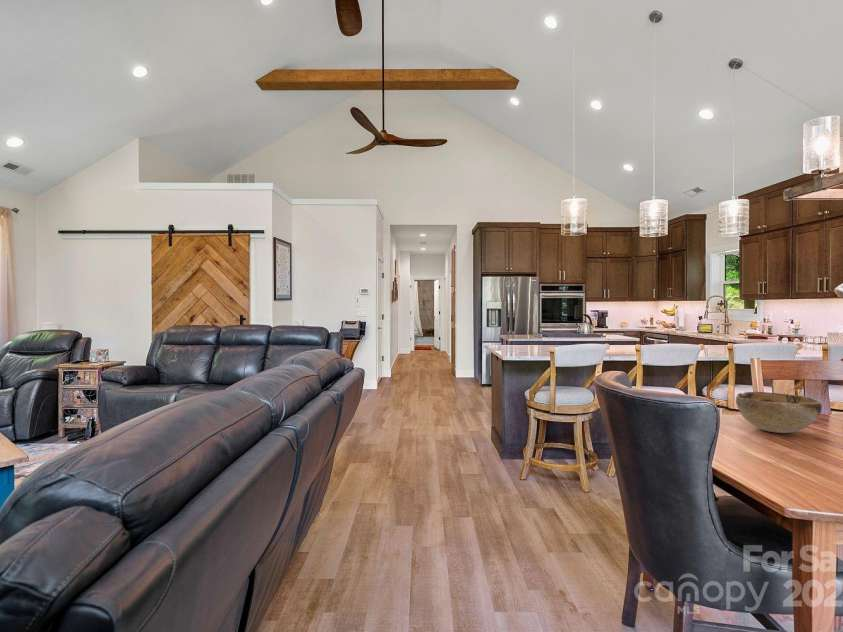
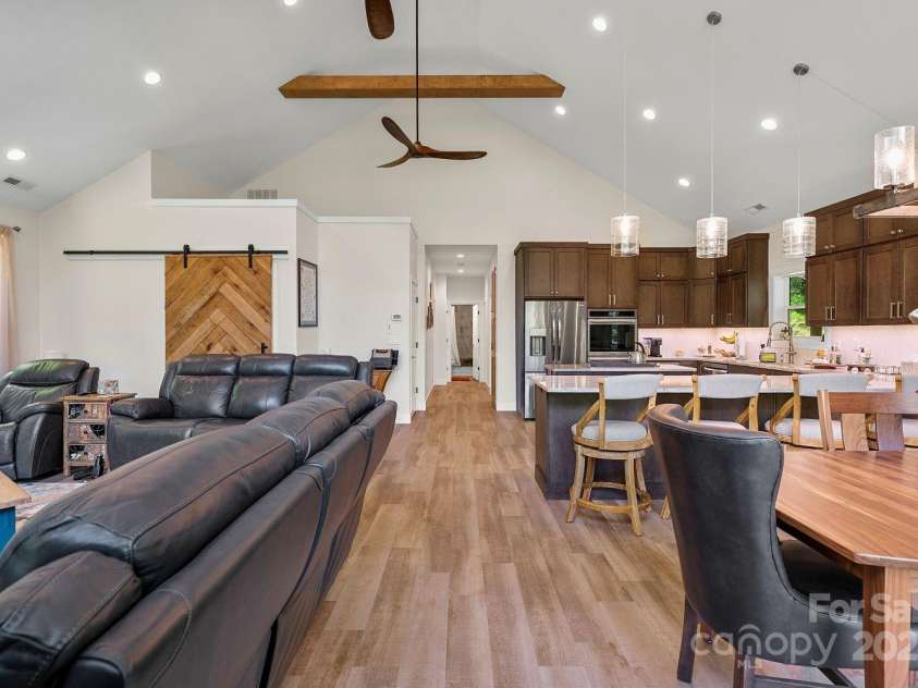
- decorative bowl [735,391,823,434]
